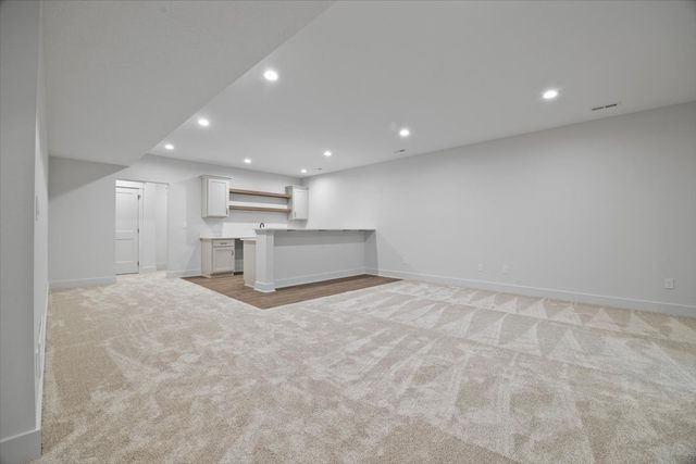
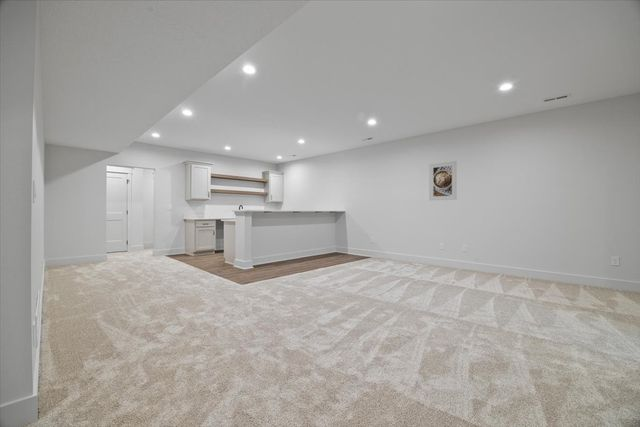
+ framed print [428,160,458,201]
